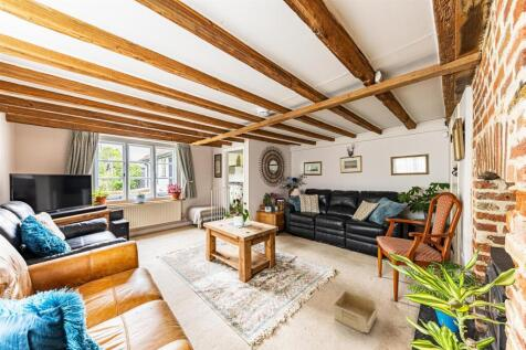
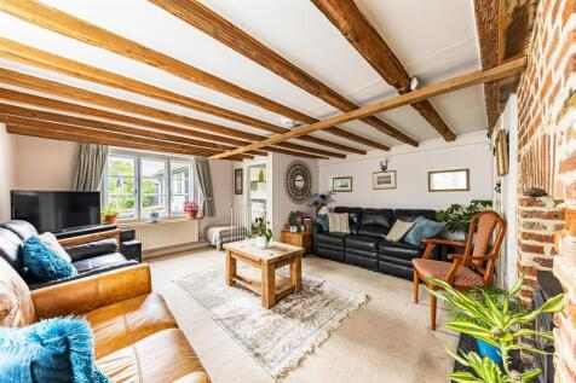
- storage bin [332,289,378,333]
